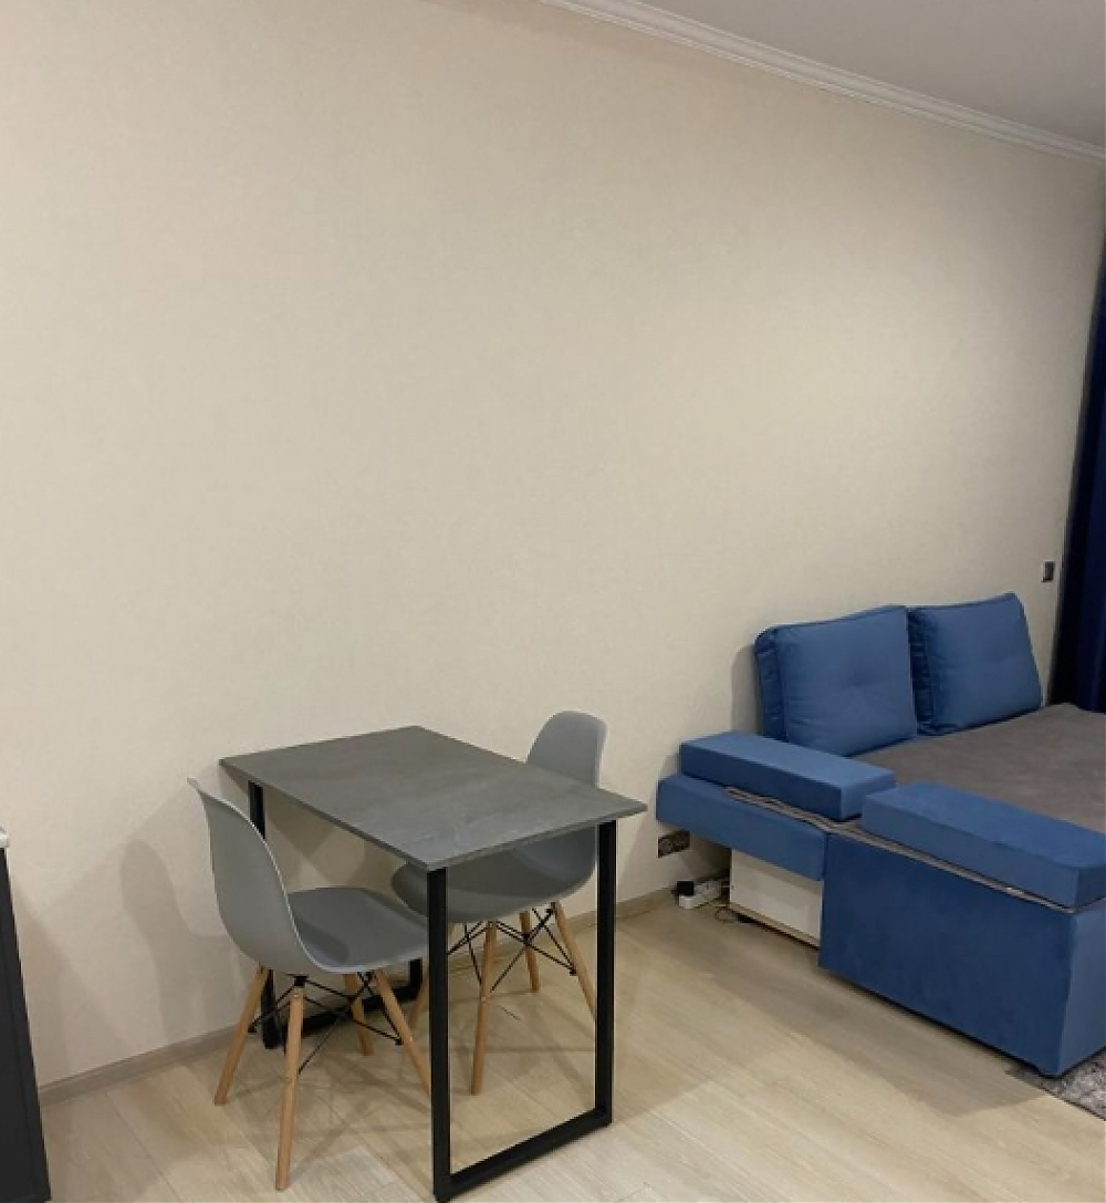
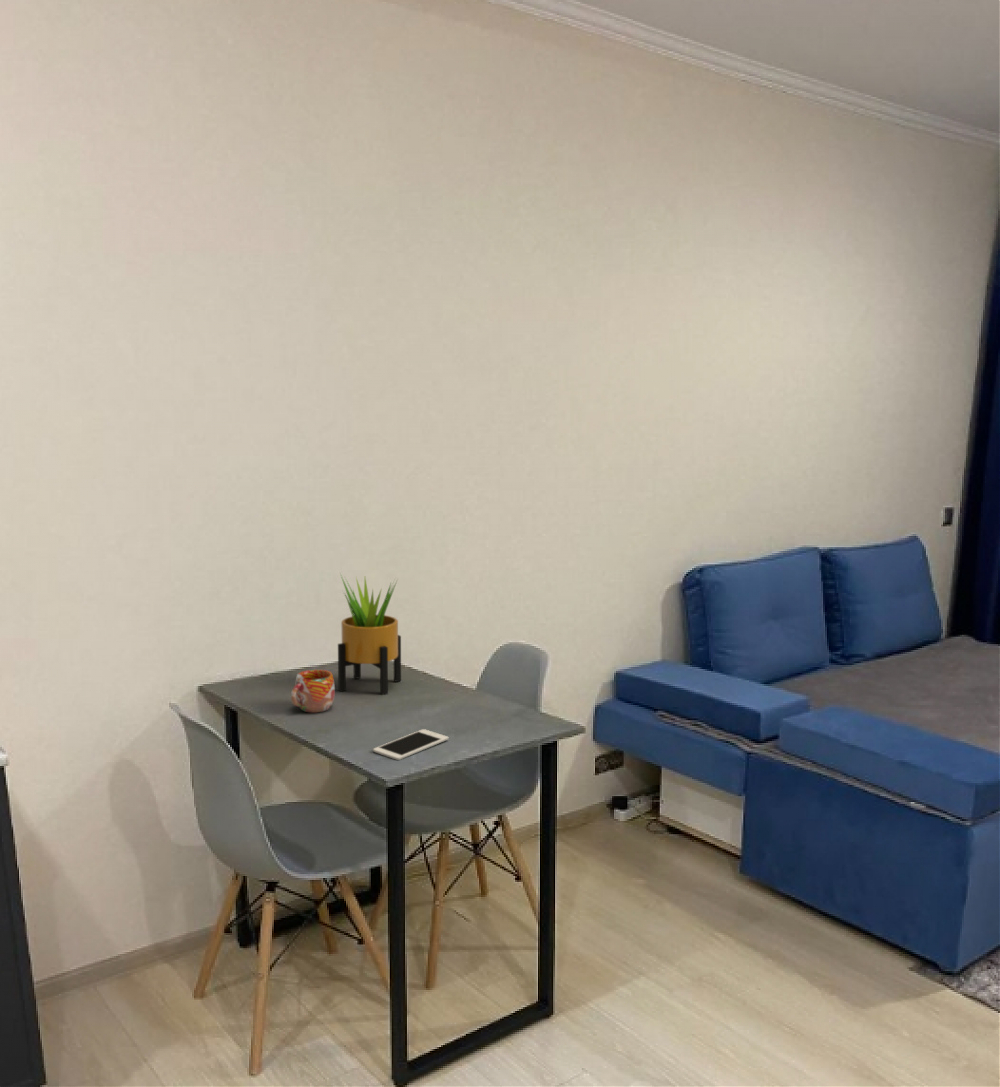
+ cell phone [372,728,449,761]
+ mug [290,669,336,714]
+ potted plant [337,573,402,696]
